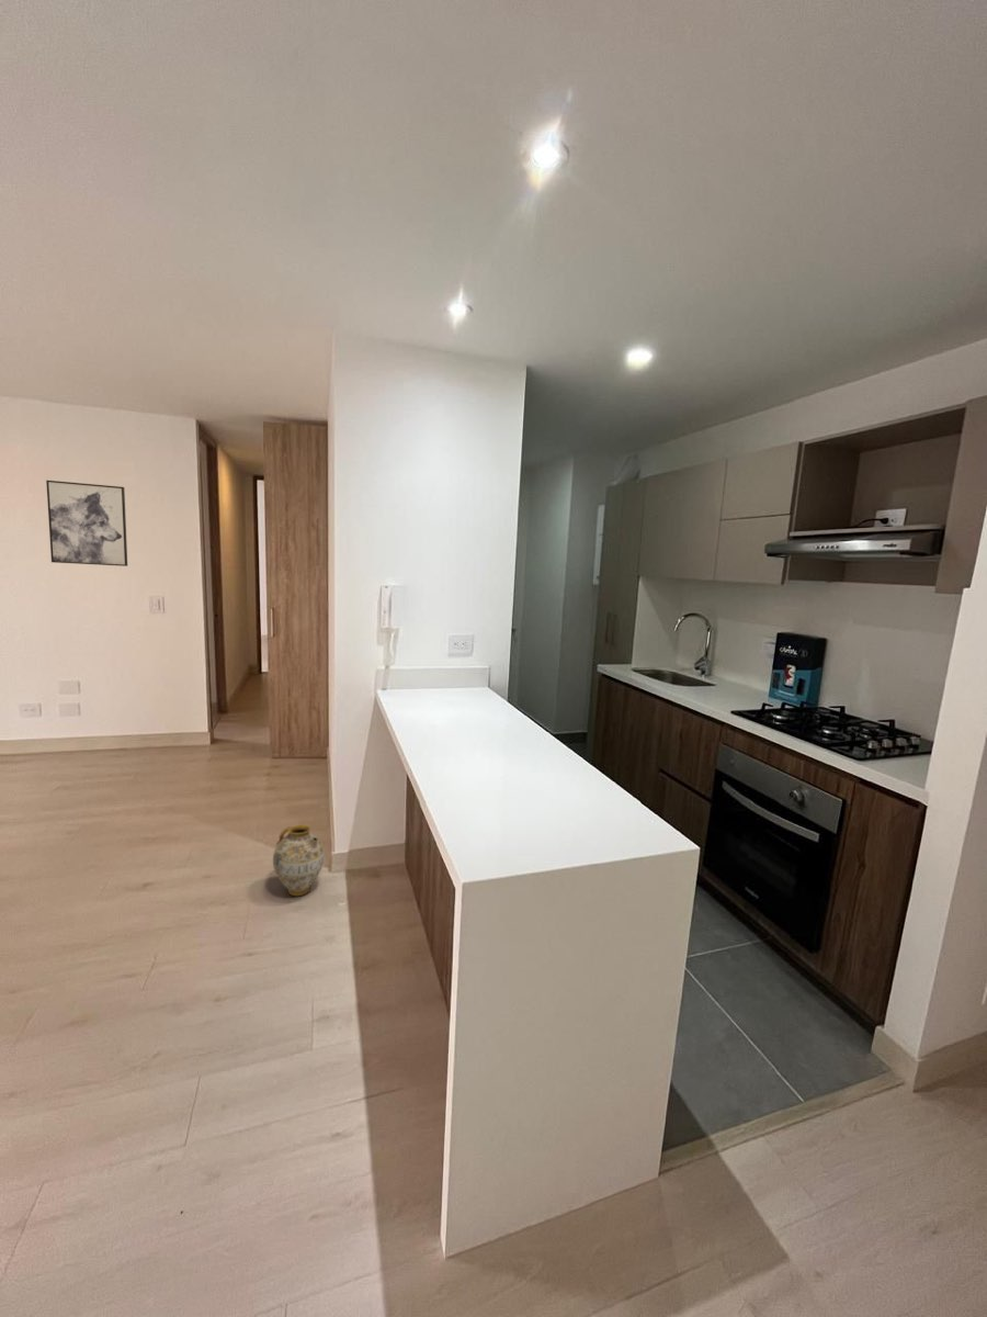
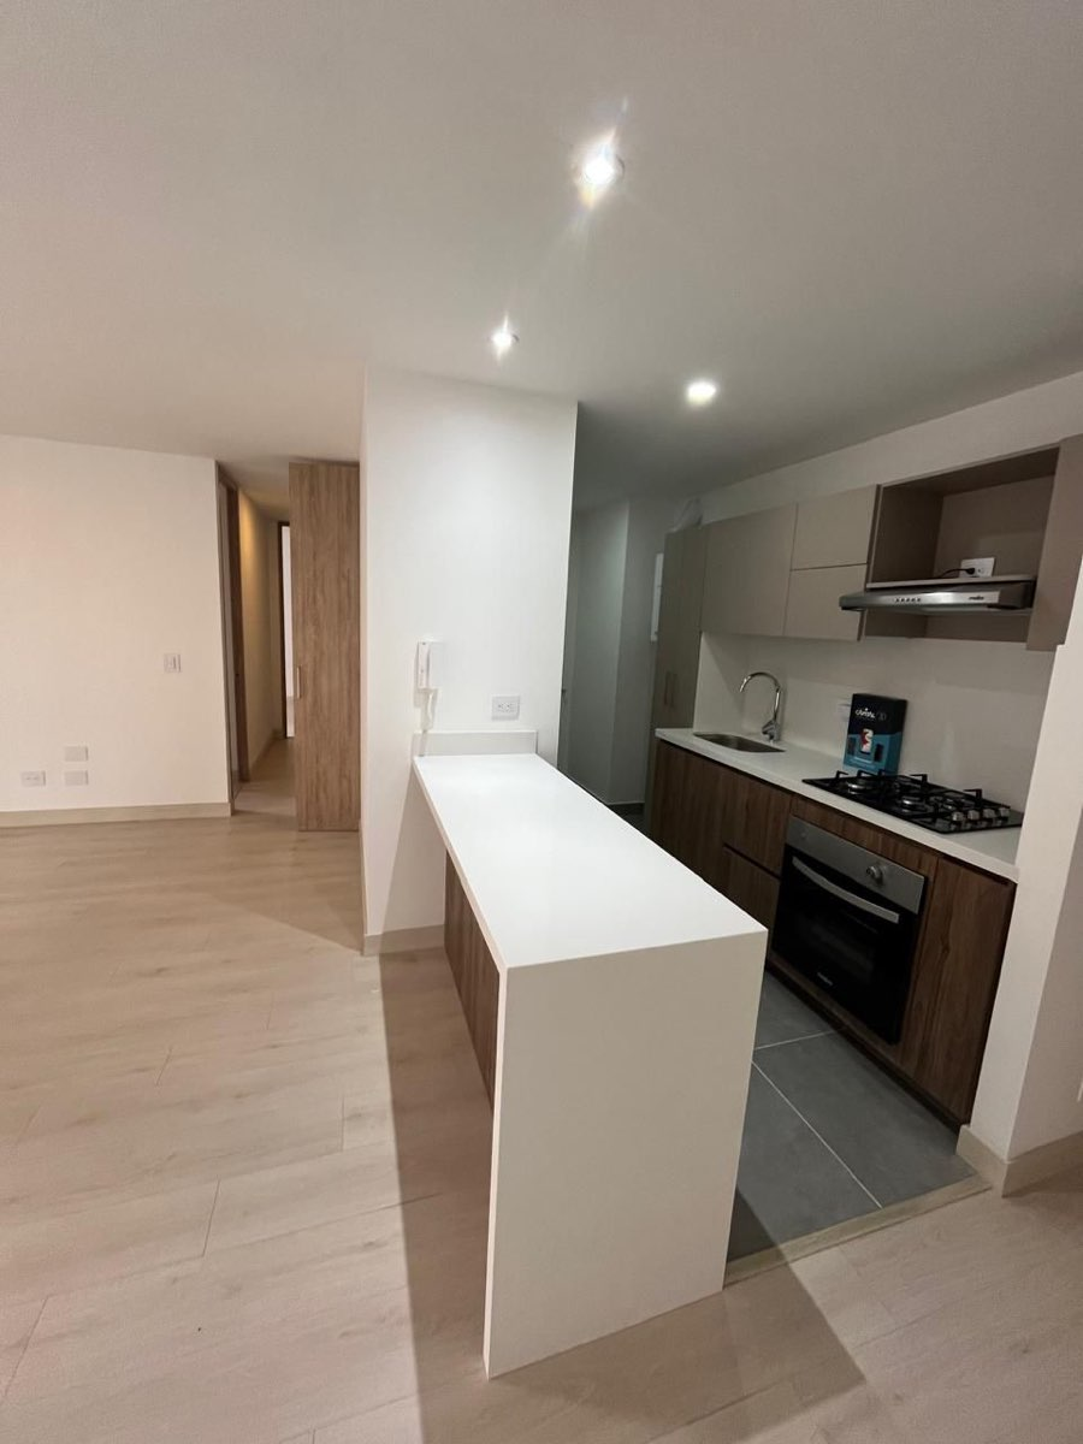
- ceramic jug [272,824,326,897]
- wall art [45,480,128,567]
